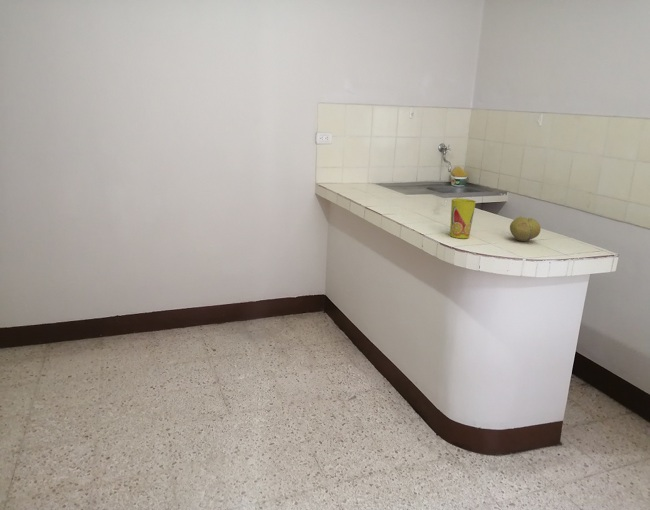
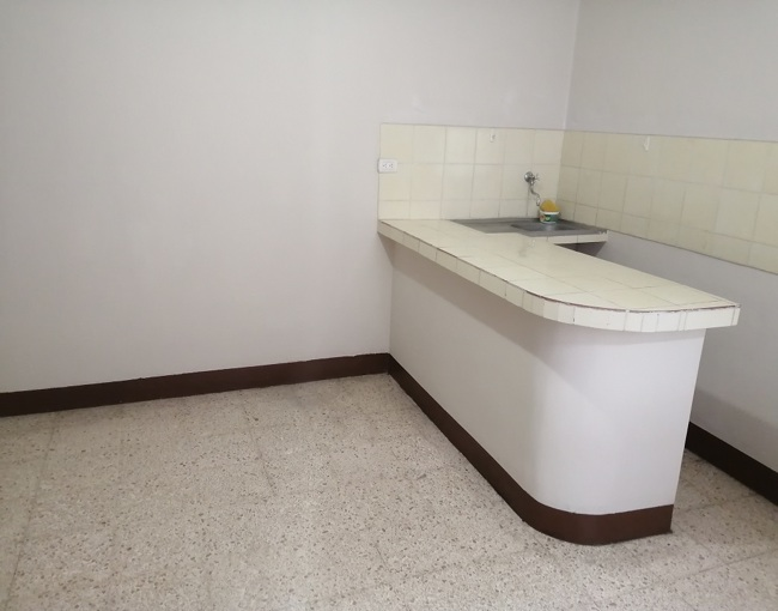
- cup [449,198,477,239]
- fruit [509,216,542,242]
